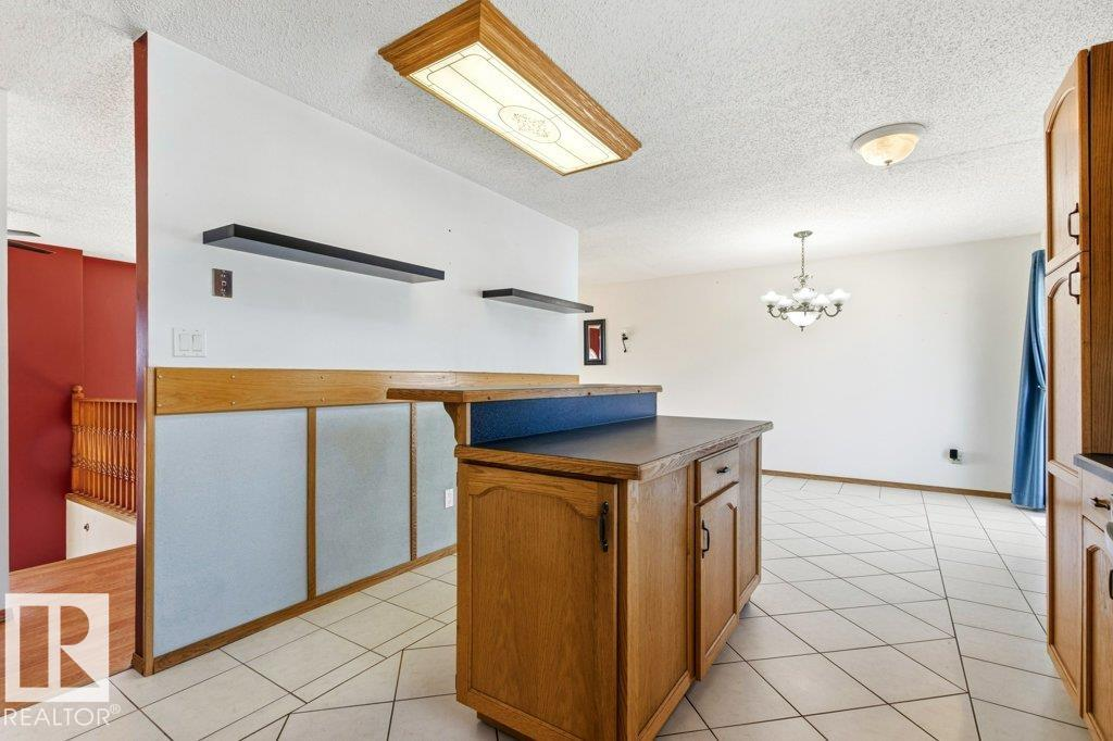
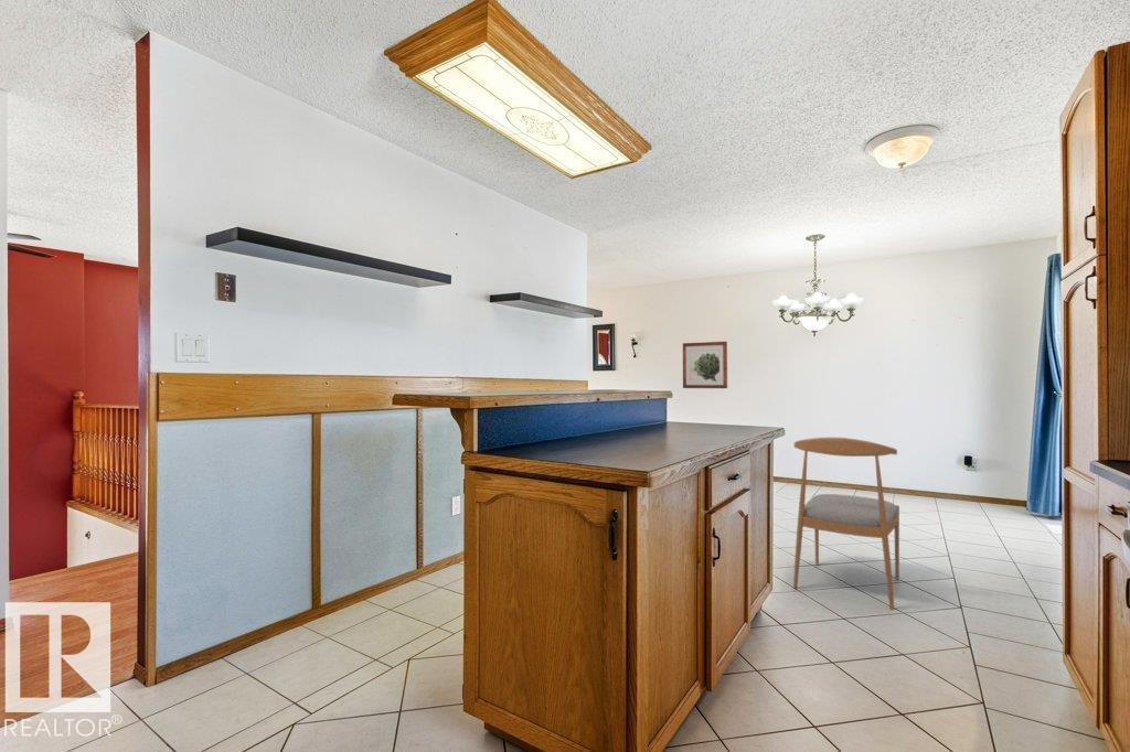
+ wall art [682,341,728,389]
+ dining chair [792,437,900,611]
